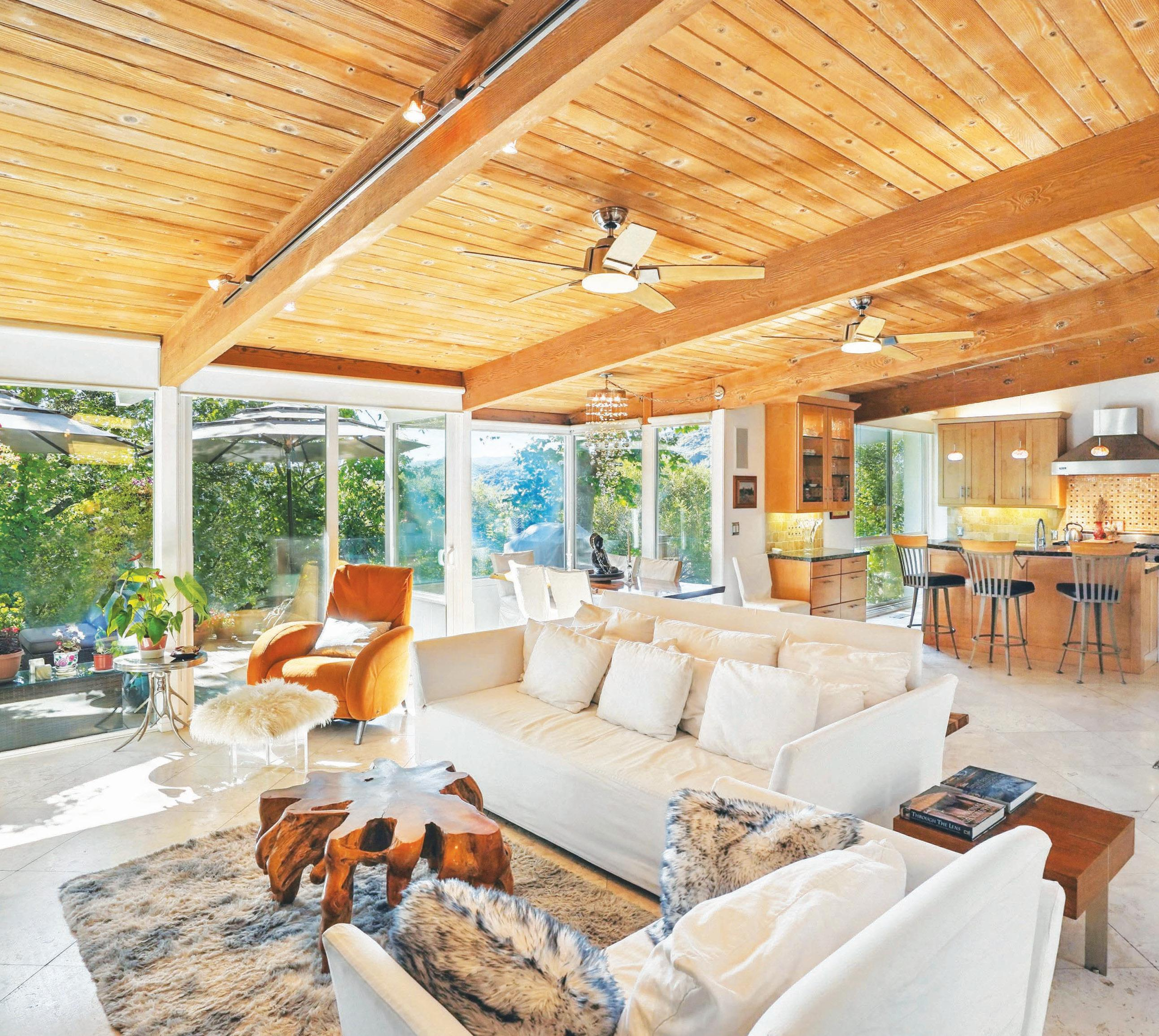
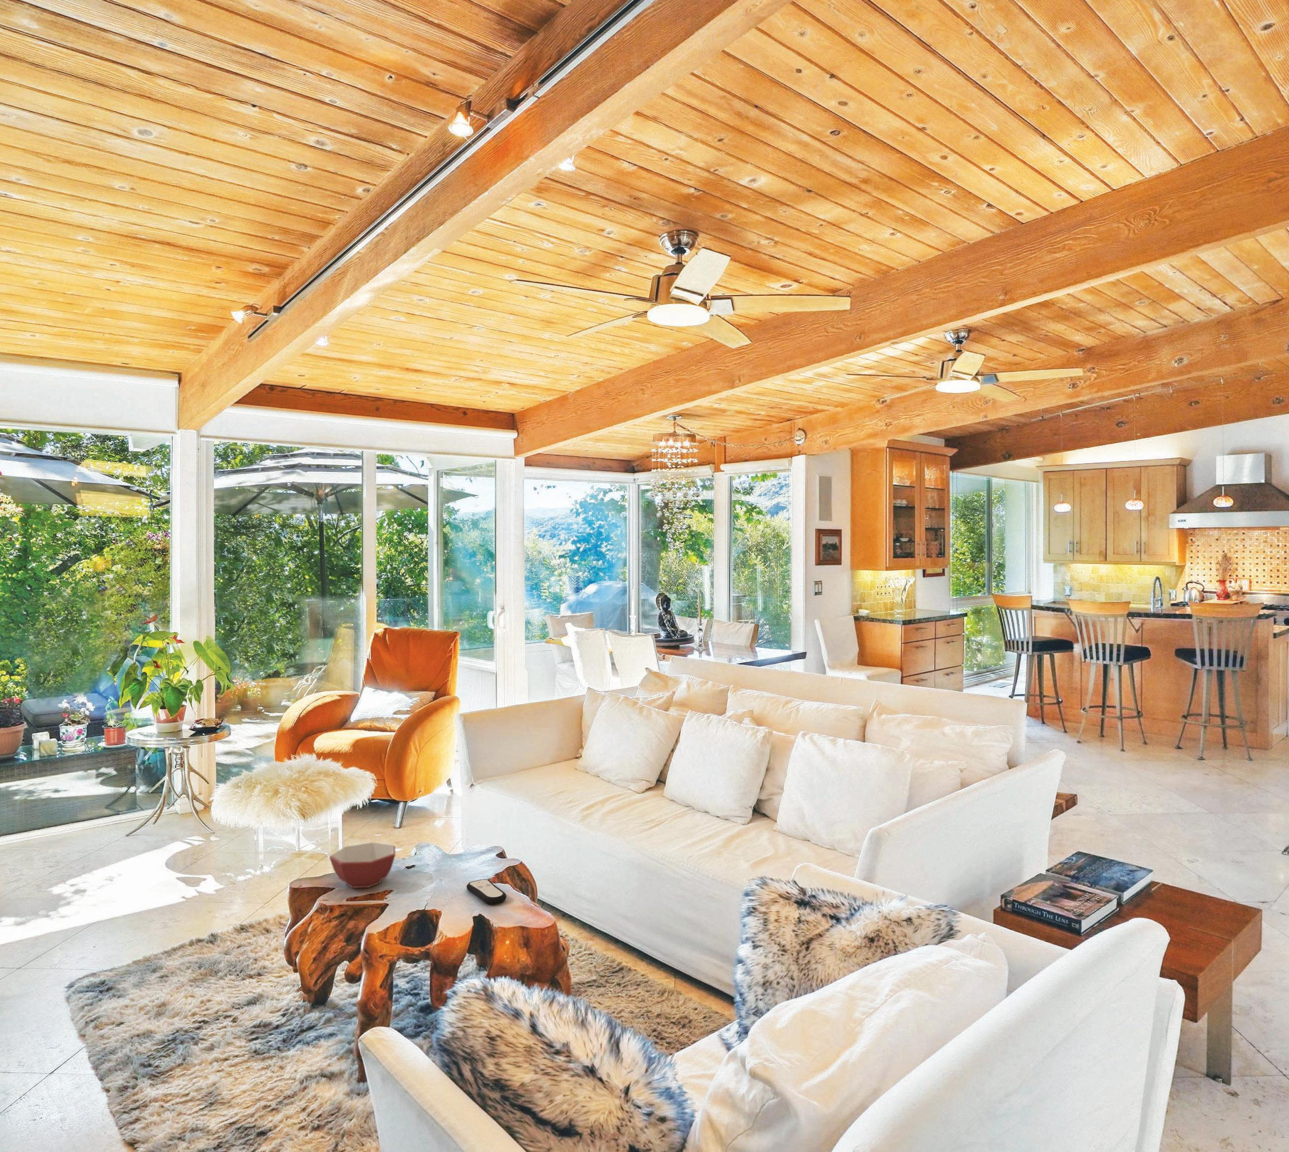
+ remote control [466,878,507,905]
+ bowl [329,842,396,888]
